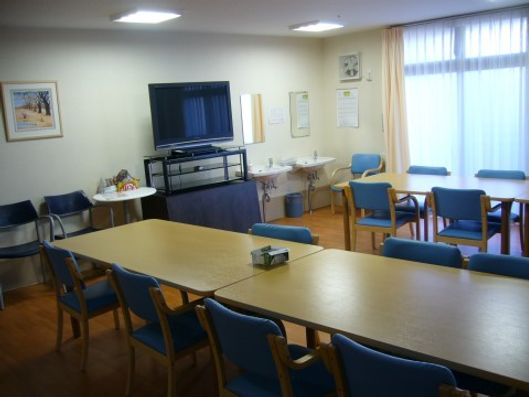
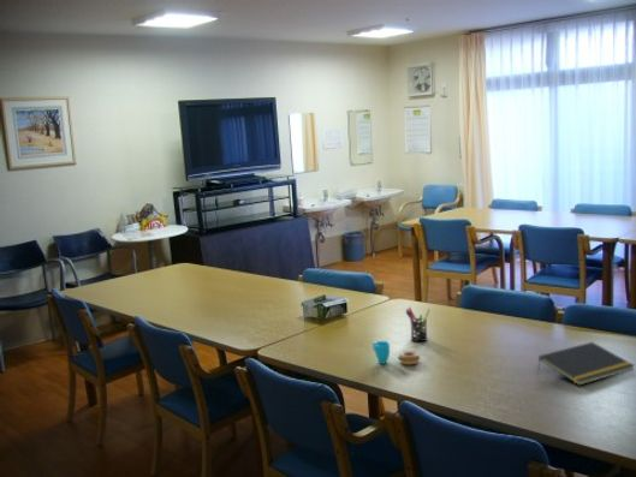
+ notepad [536,341,636,387]
+ cup [372,340,422,365]
+ pen holder [405,306,432,342]
